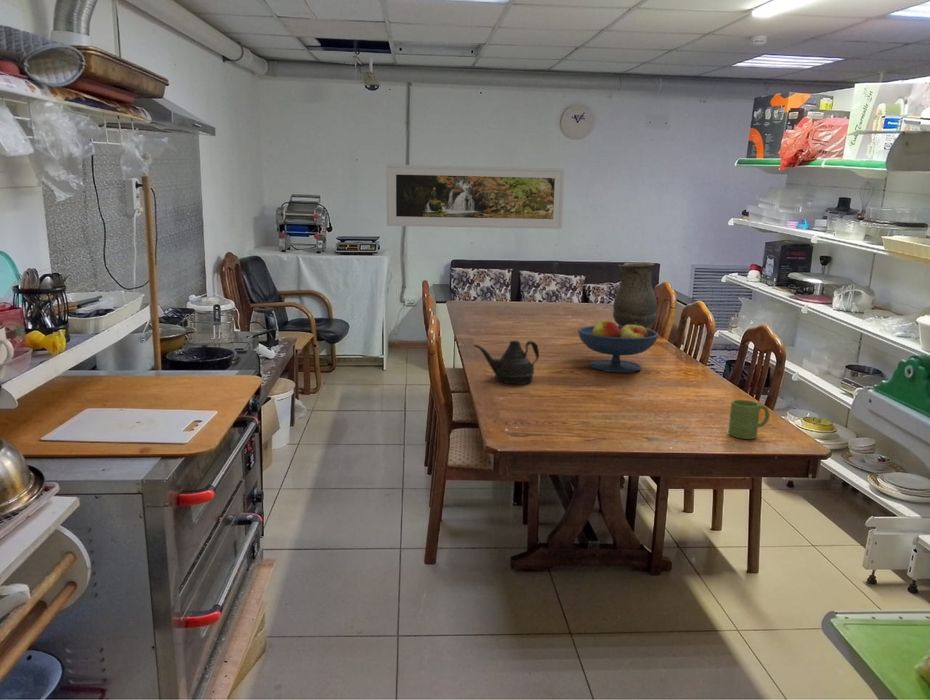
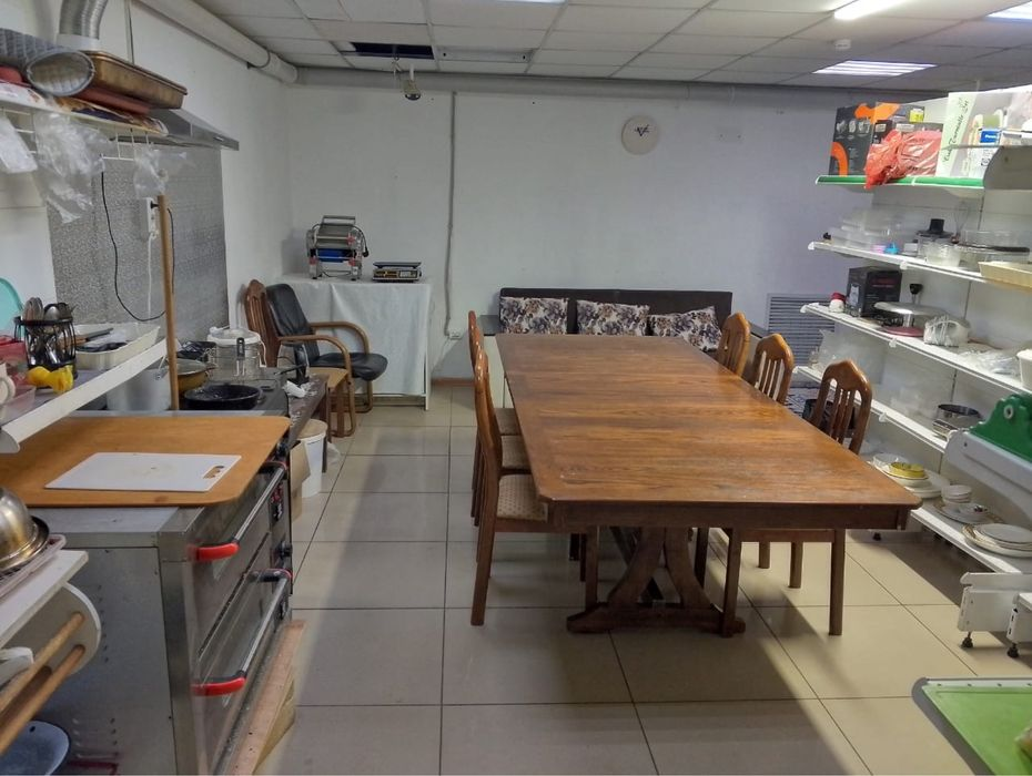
- vase [612,261,658,329]
- fruit bowl [577,320,660,373]
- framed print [386,163,565,230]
- mug [727,399,770,440]
- teapot [473,340,540,385]
